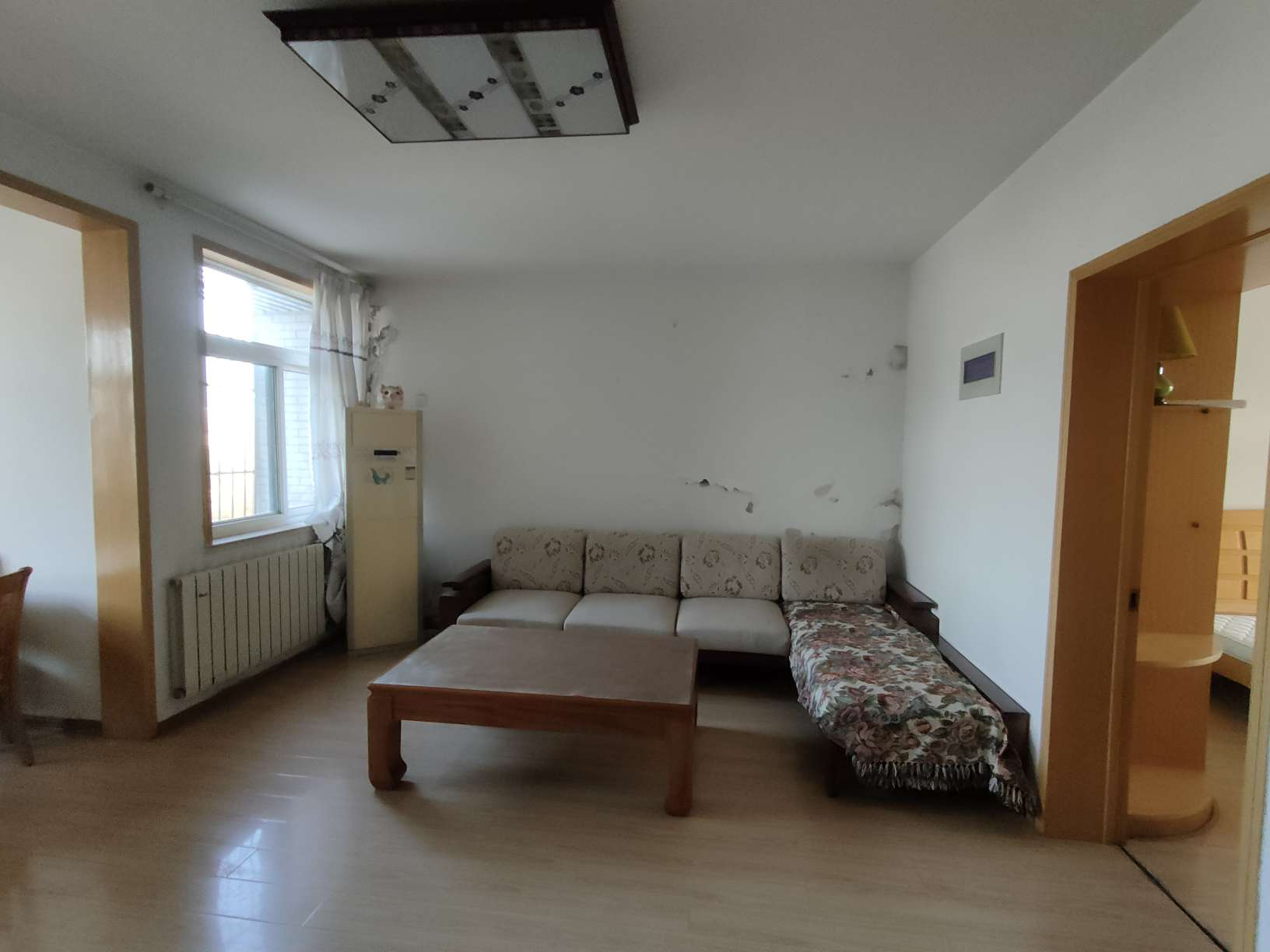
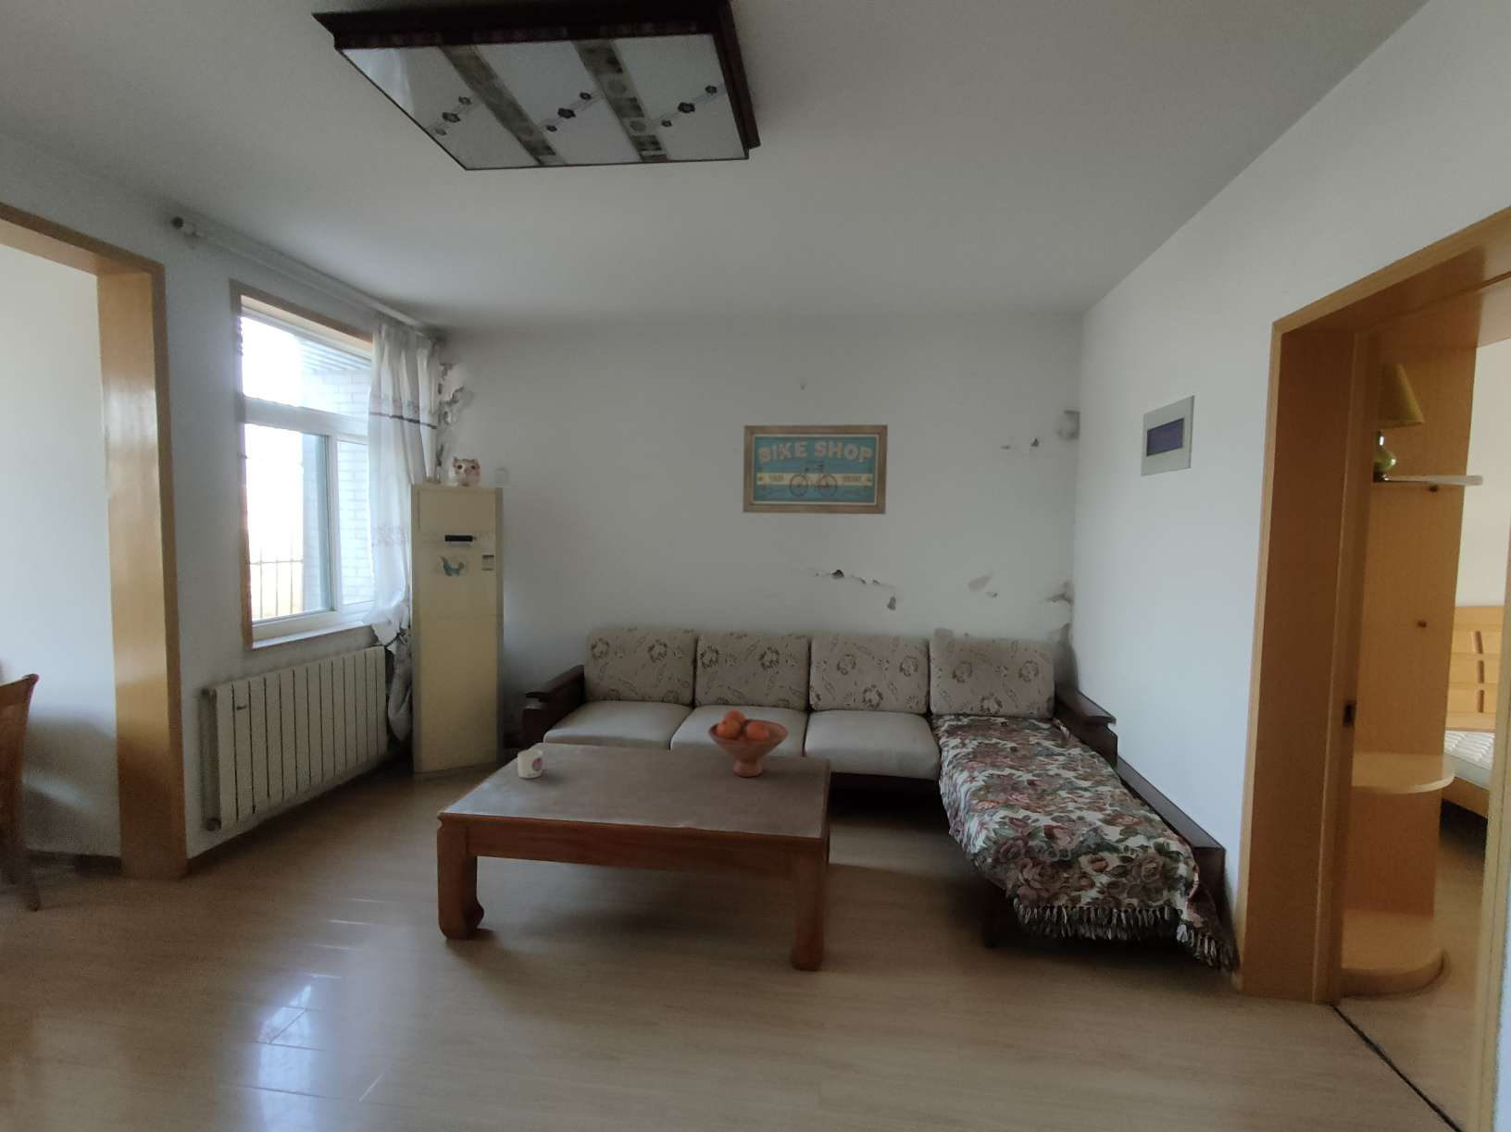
+ fruit bowl [708,710,790,778]
+ mug [518,749,544,779]
+ wall art [741,423,889,515]
